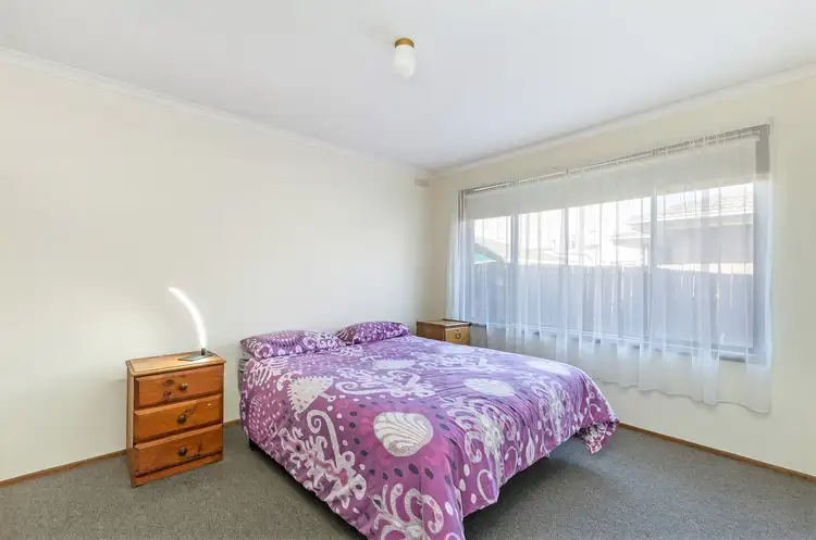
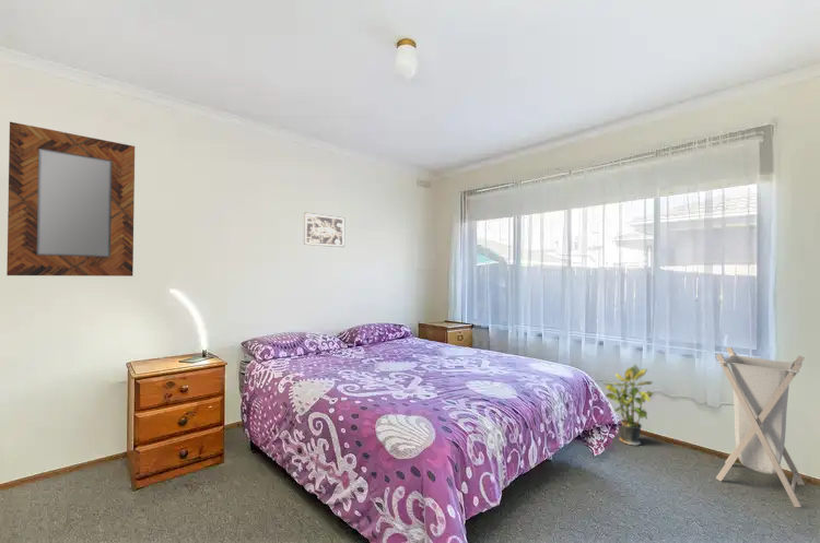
+ home mirror [5,121,136,278]
+ wall art [303,212,345,248]
+ laundry hamper [715,346,806,508]
+ potted plant [605,363,655,447]
